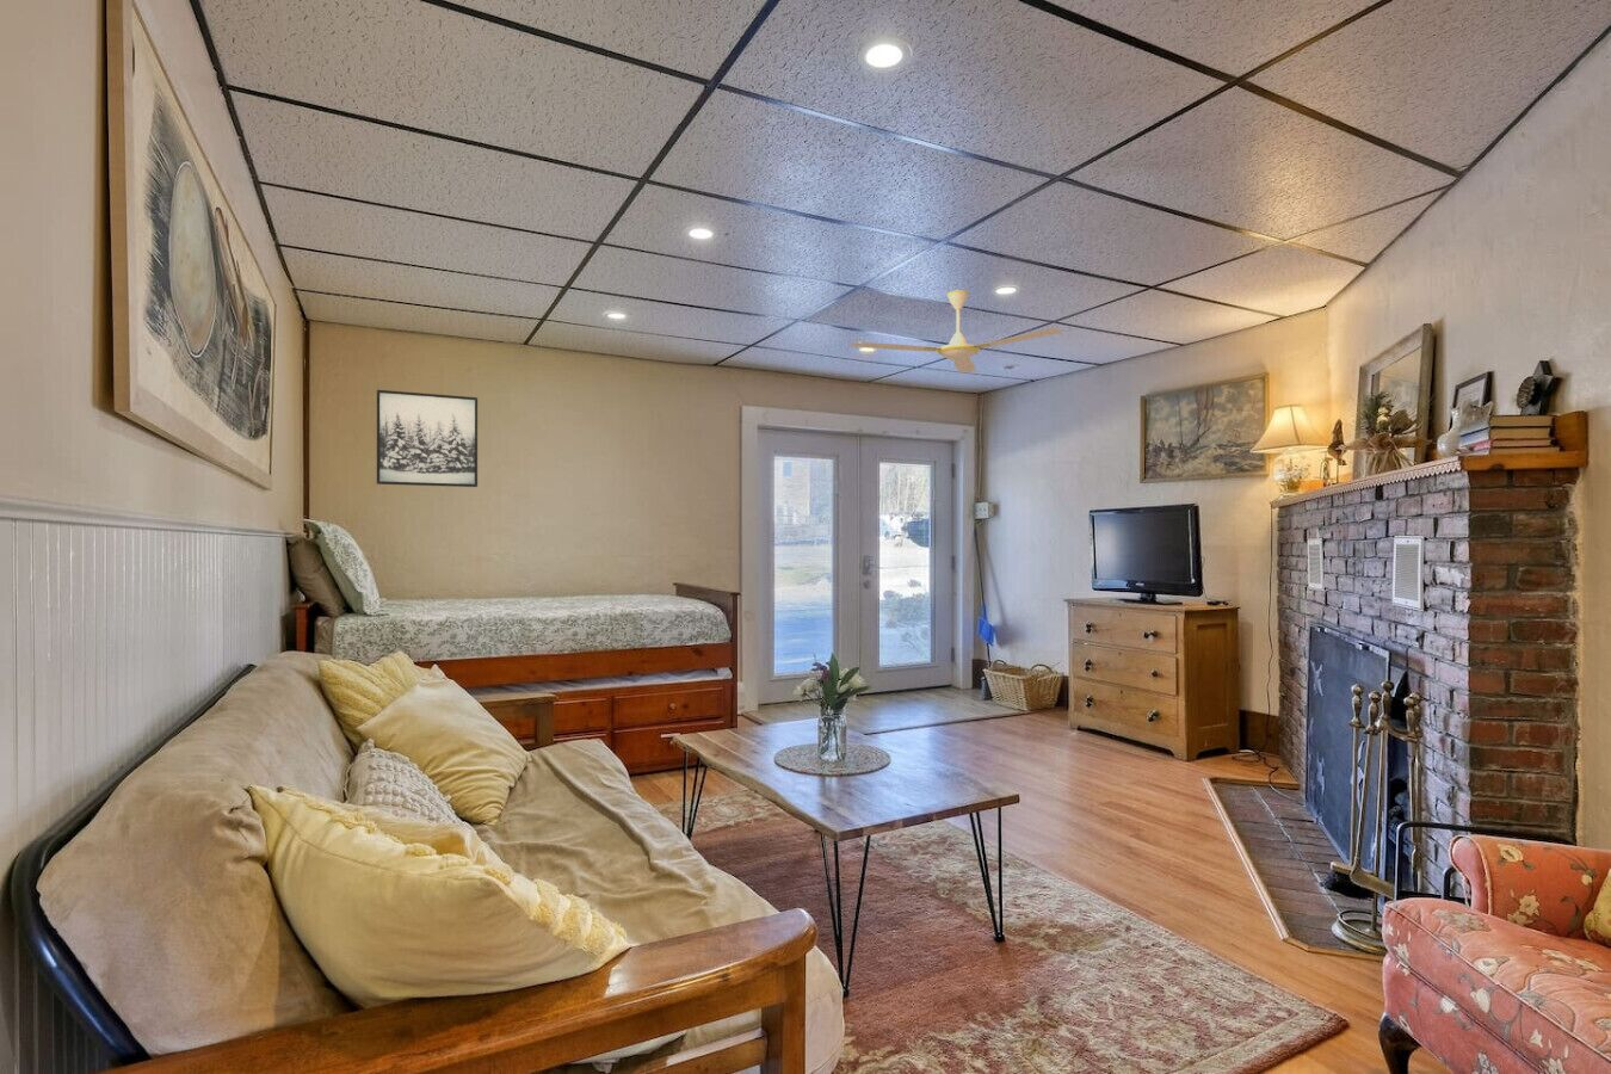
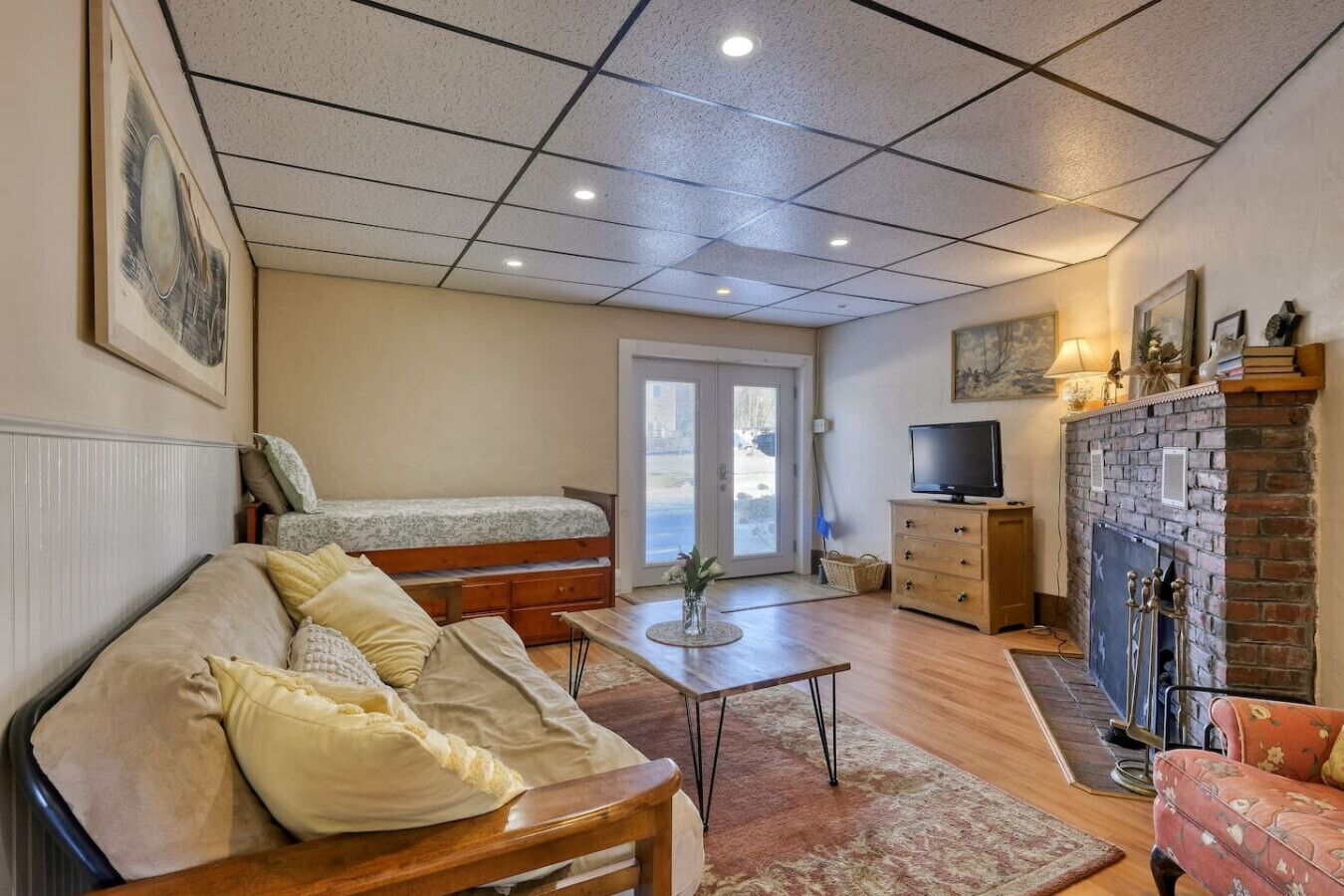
- wall art [376,390,478,488]
- ceiling fan [847,290,1063,374]
